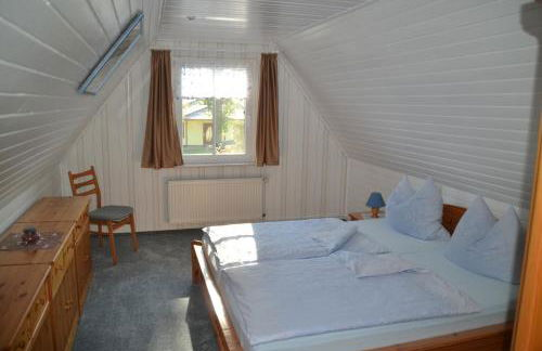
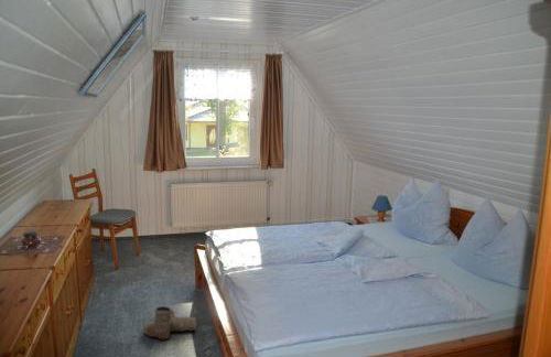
+ boots [142,305,197,342]
